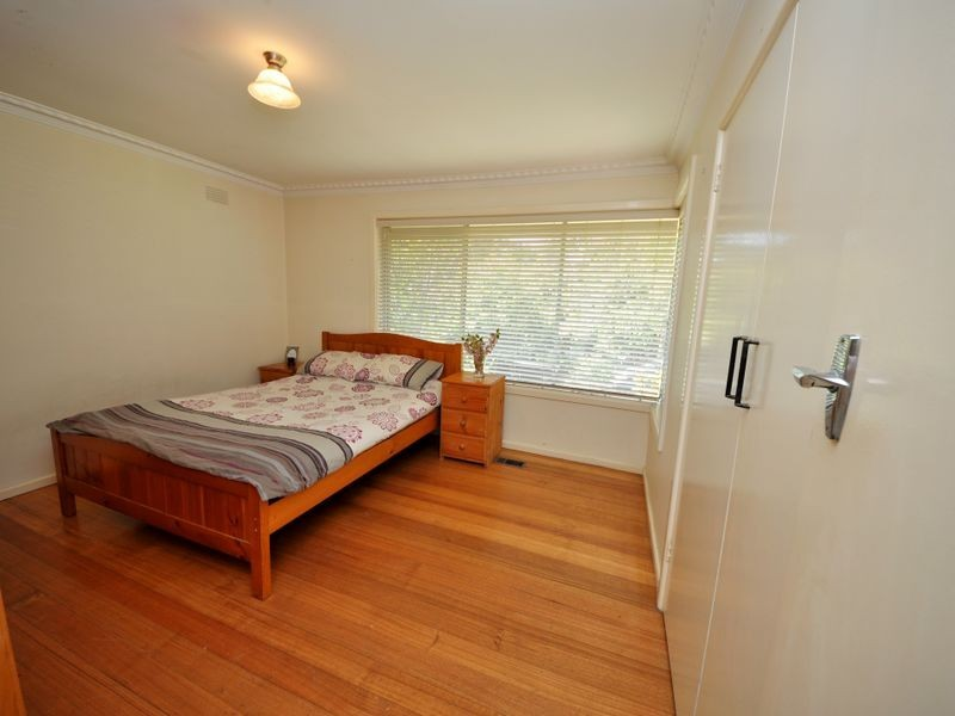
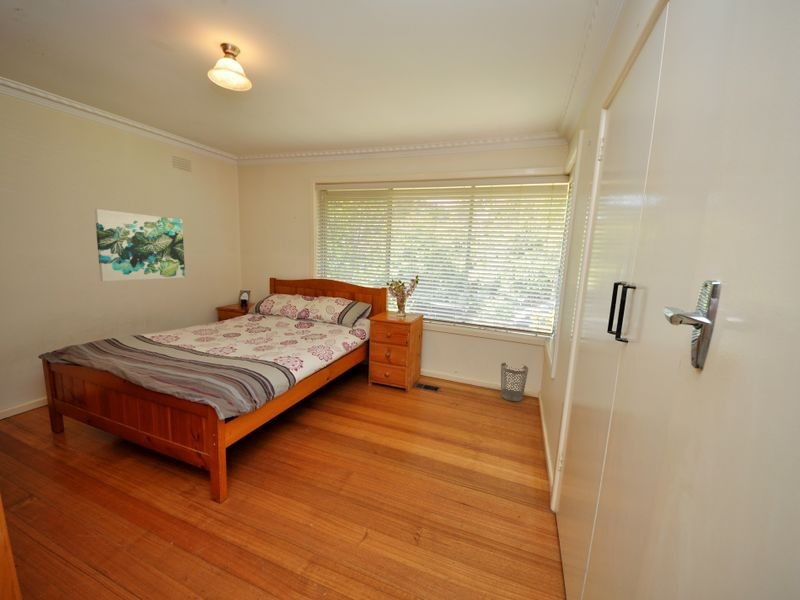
+ wall art [94,208,186,282]
+ wastebasket [500,362,529,402]
